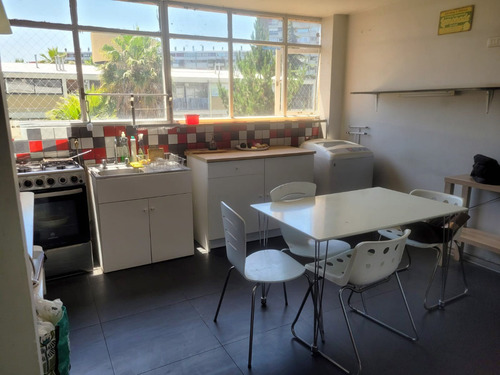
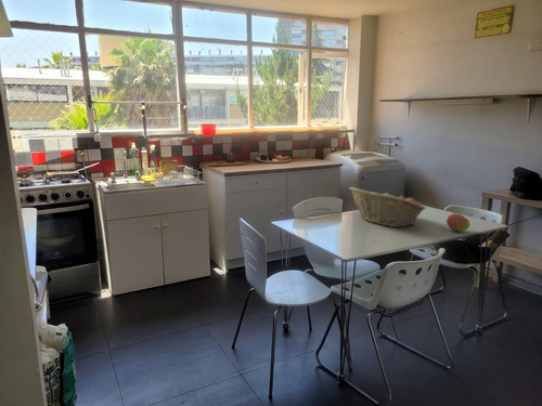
+ fruit basket [348,186,427,228]
+ fruit [446,212,470,233]
